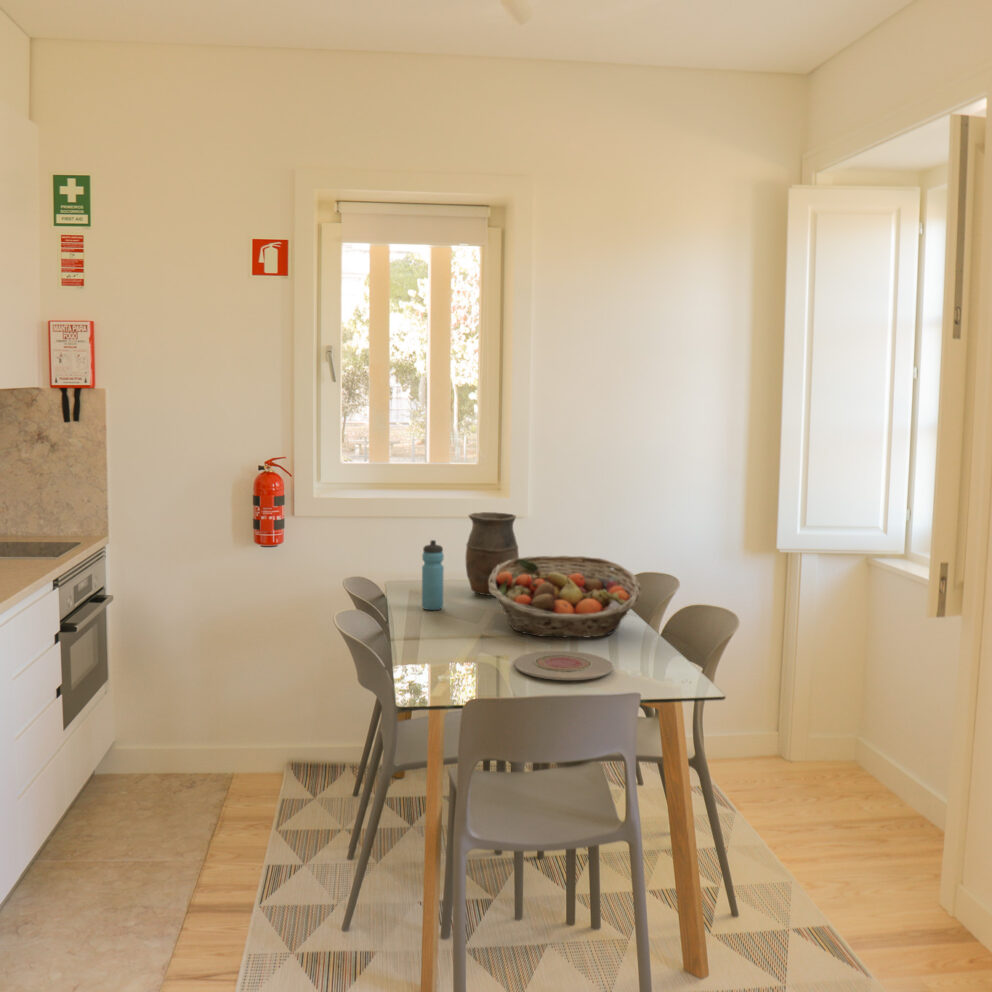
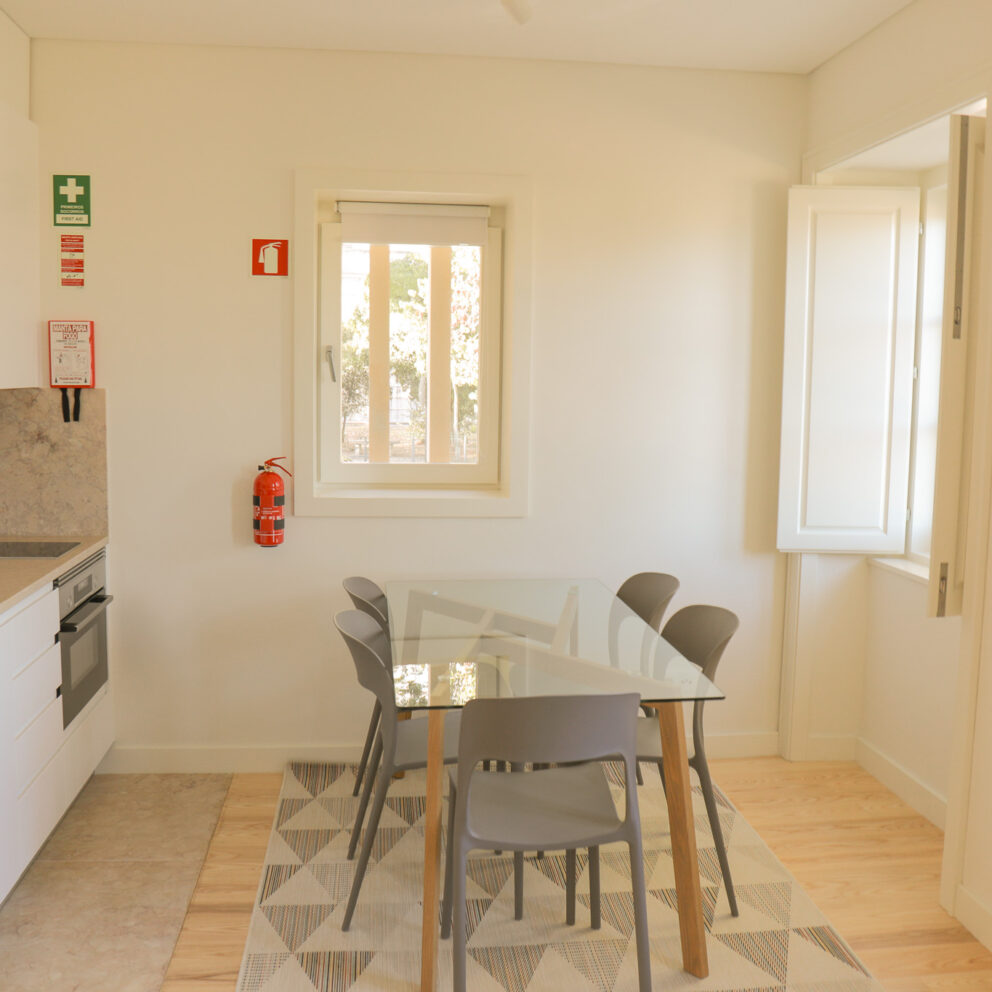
- fruit basket [489,555,643,638]
- plate [514,650,614,681]
- water bottle [421,539,445,611]
- vase [465,511,520,597]
